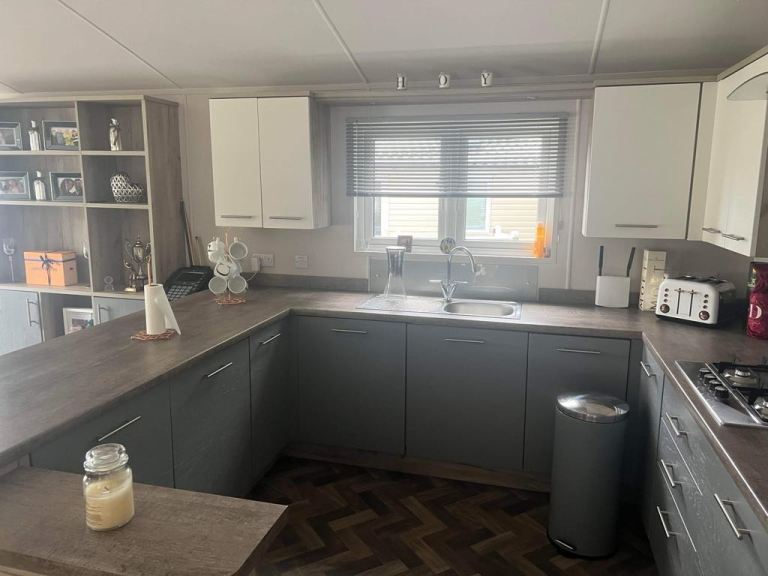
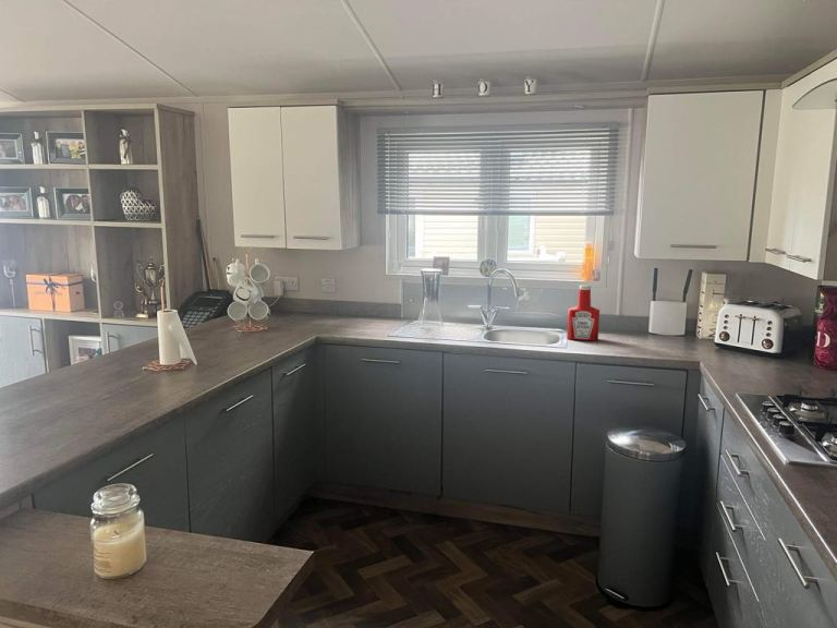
+ soap bottle [566,285,601,342]
